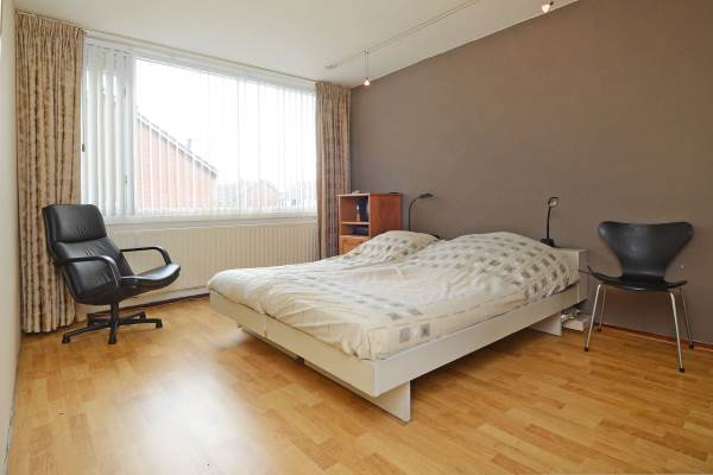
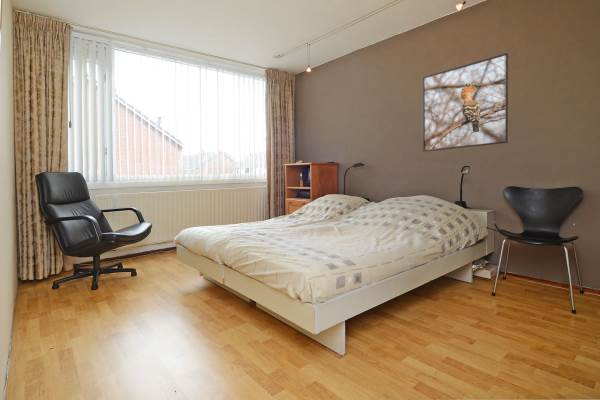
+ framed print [422,52,509,153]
